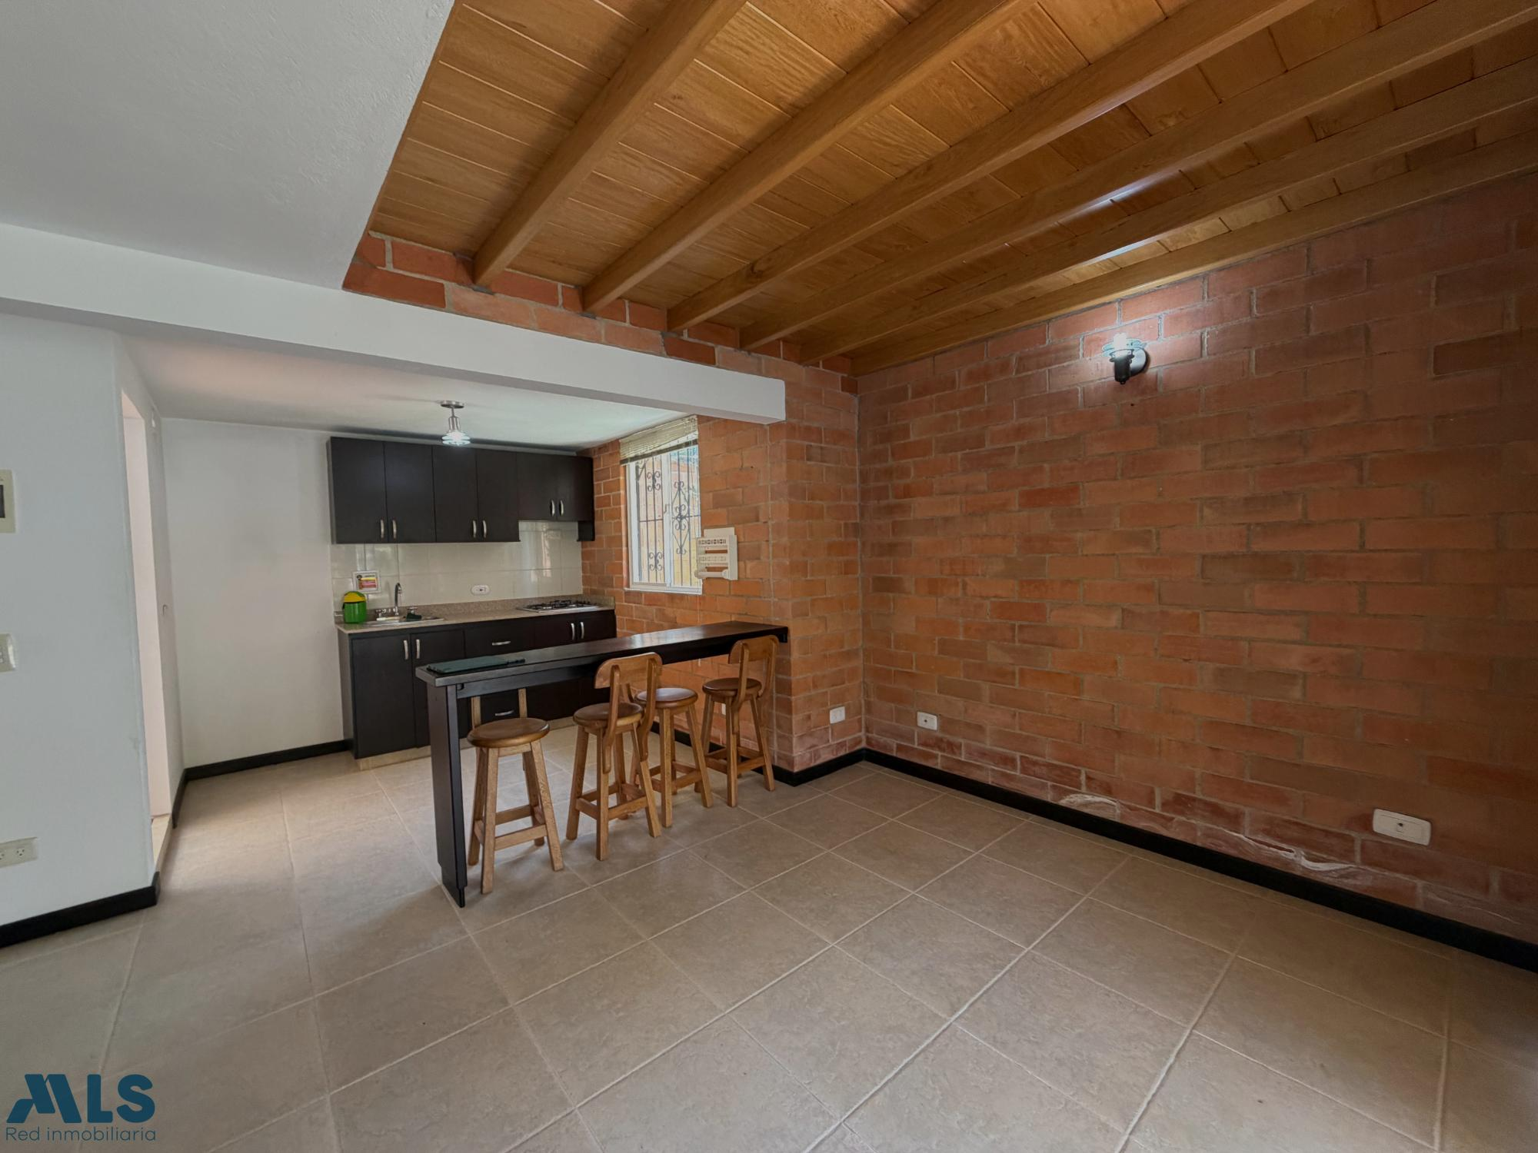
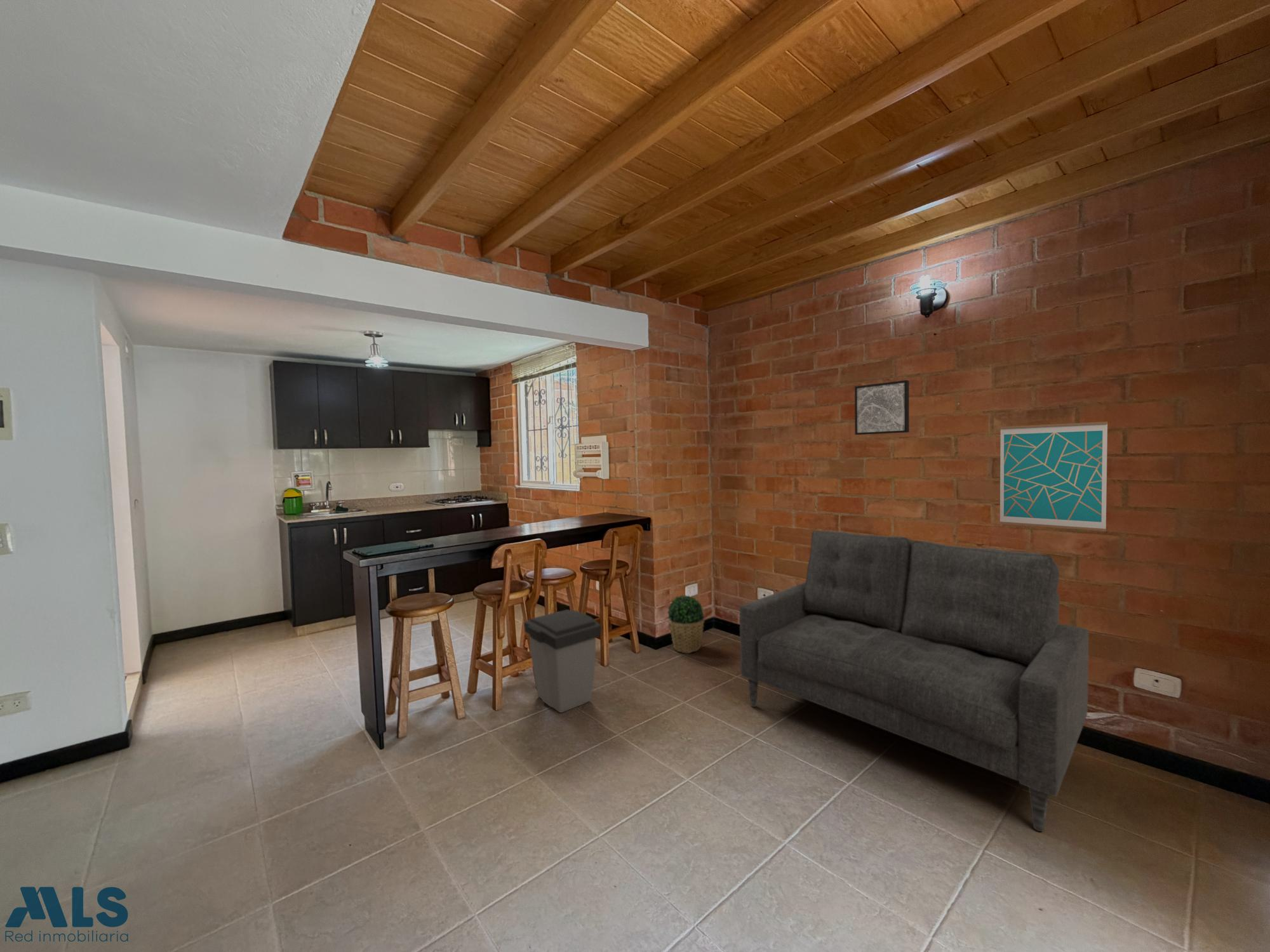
+ wall art [854,380,910,435]
+ wall art [999,421,1108,532]
+ potted plant [667,595,705,654]
+ trash can [523,609,602,713]
+ loveseat [739,530,1089,832]
